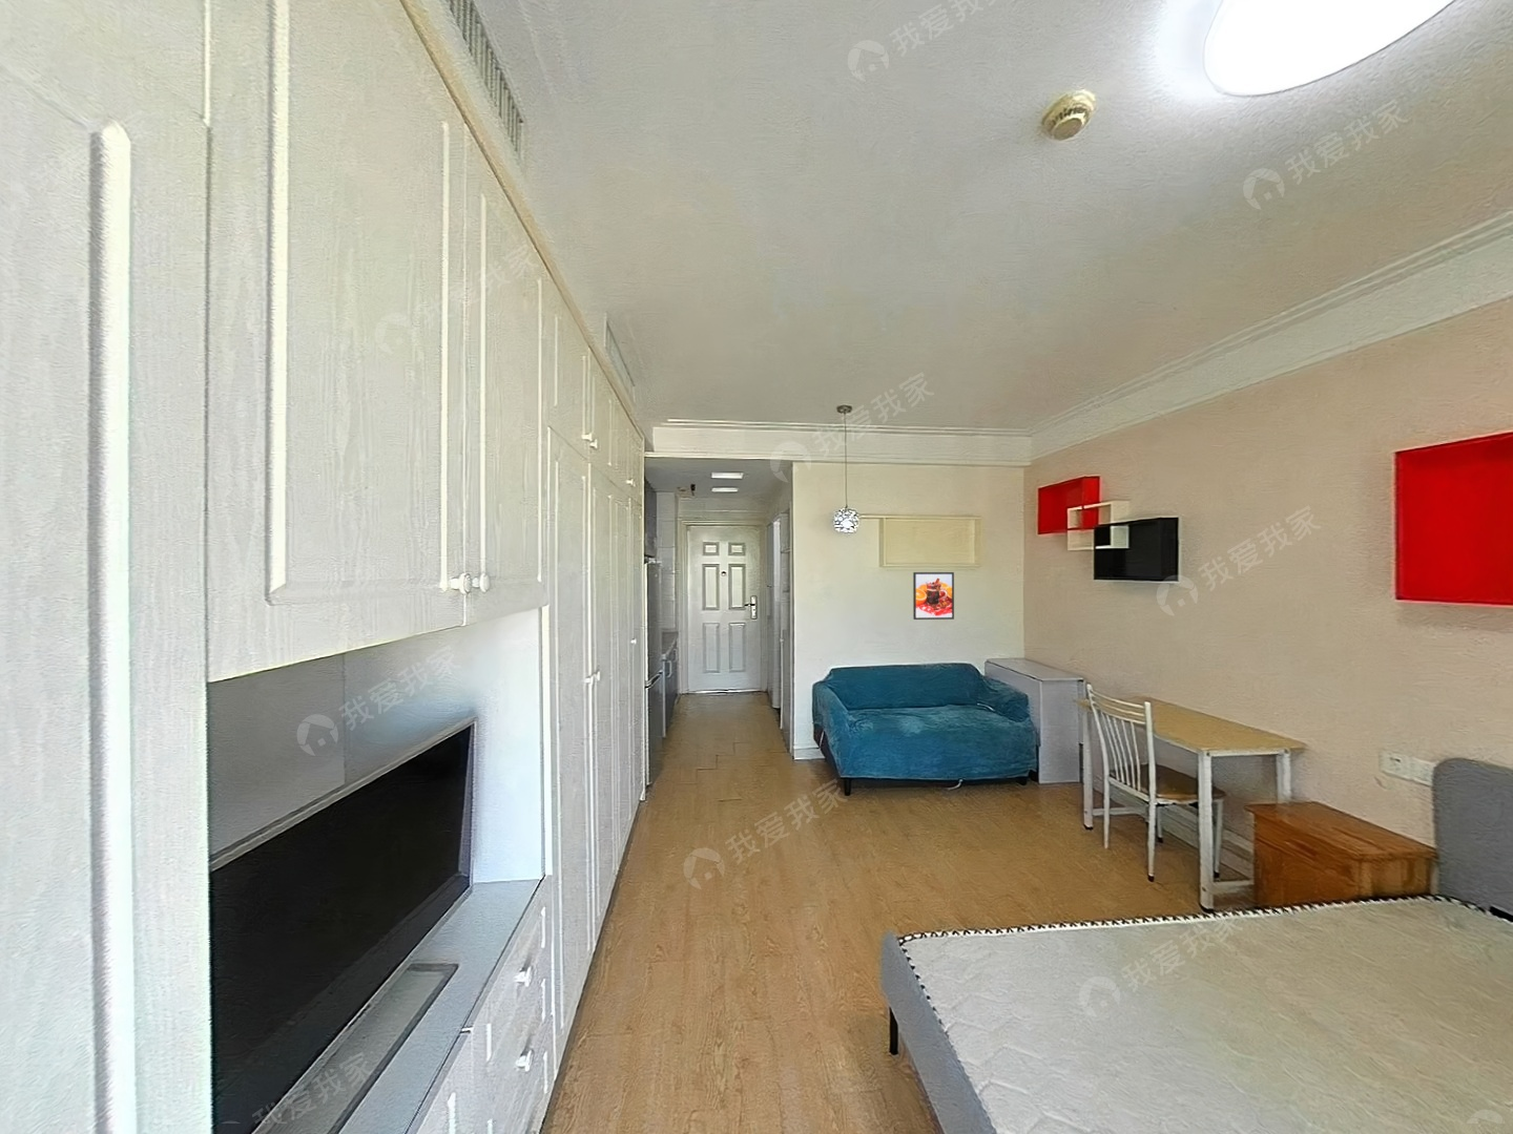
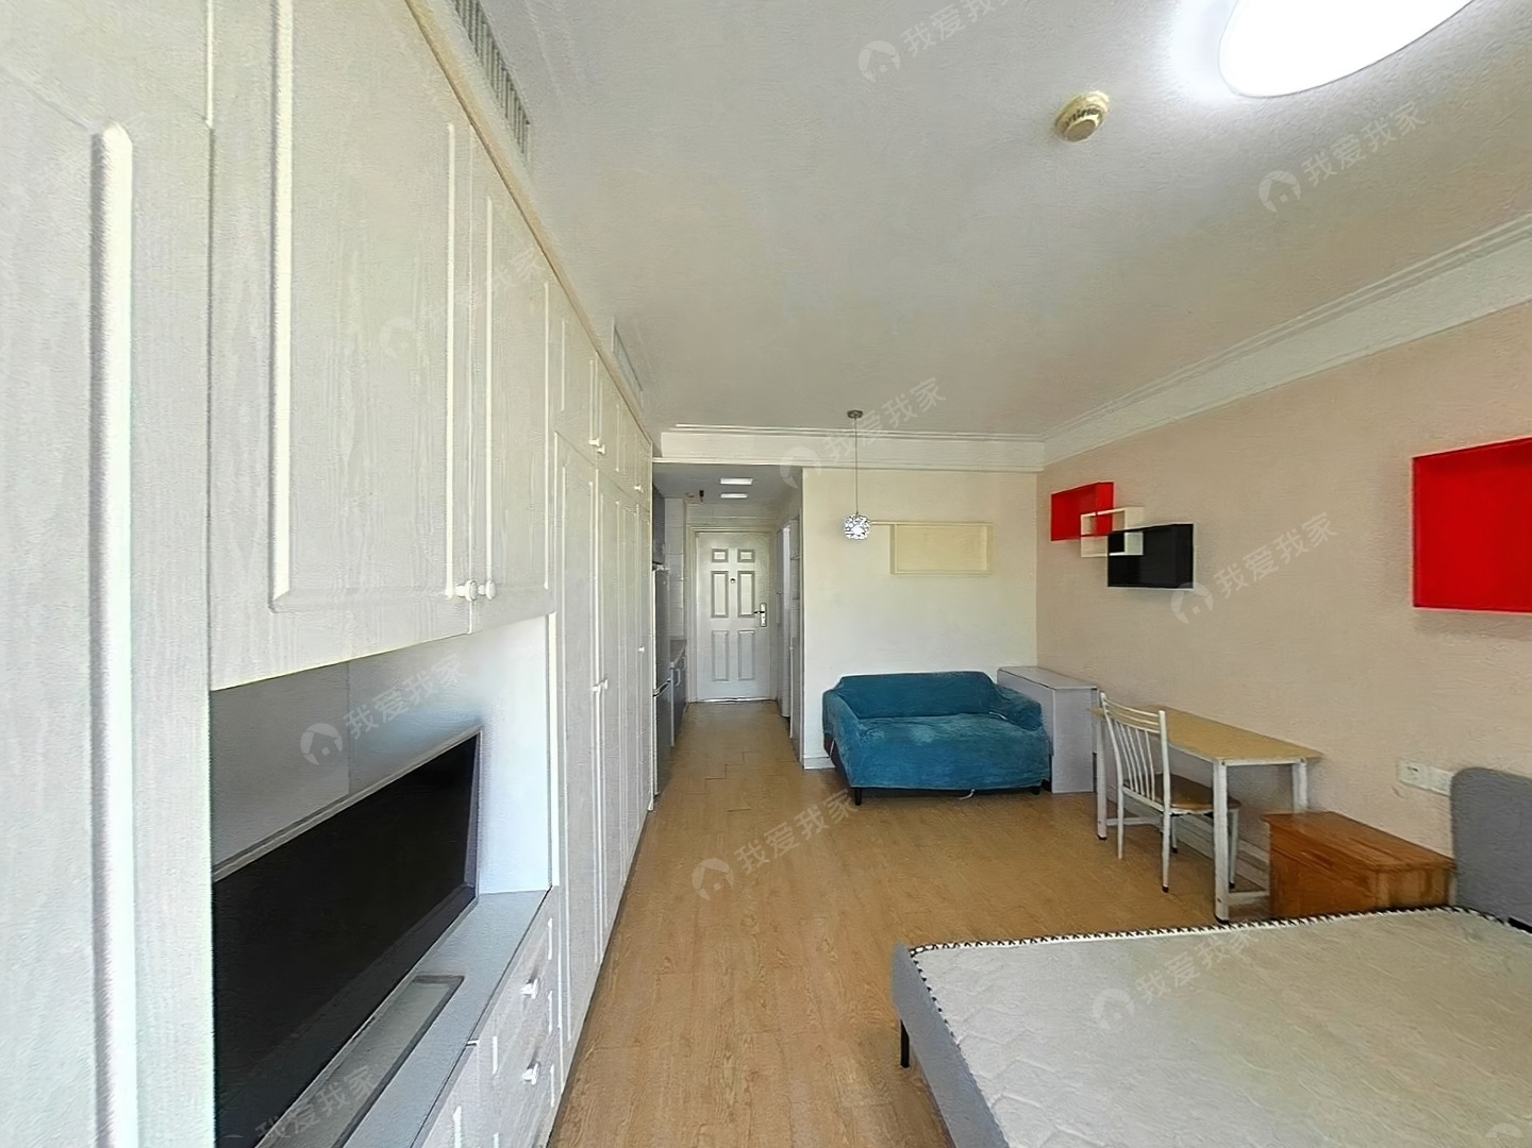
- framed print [913,572,955,621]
